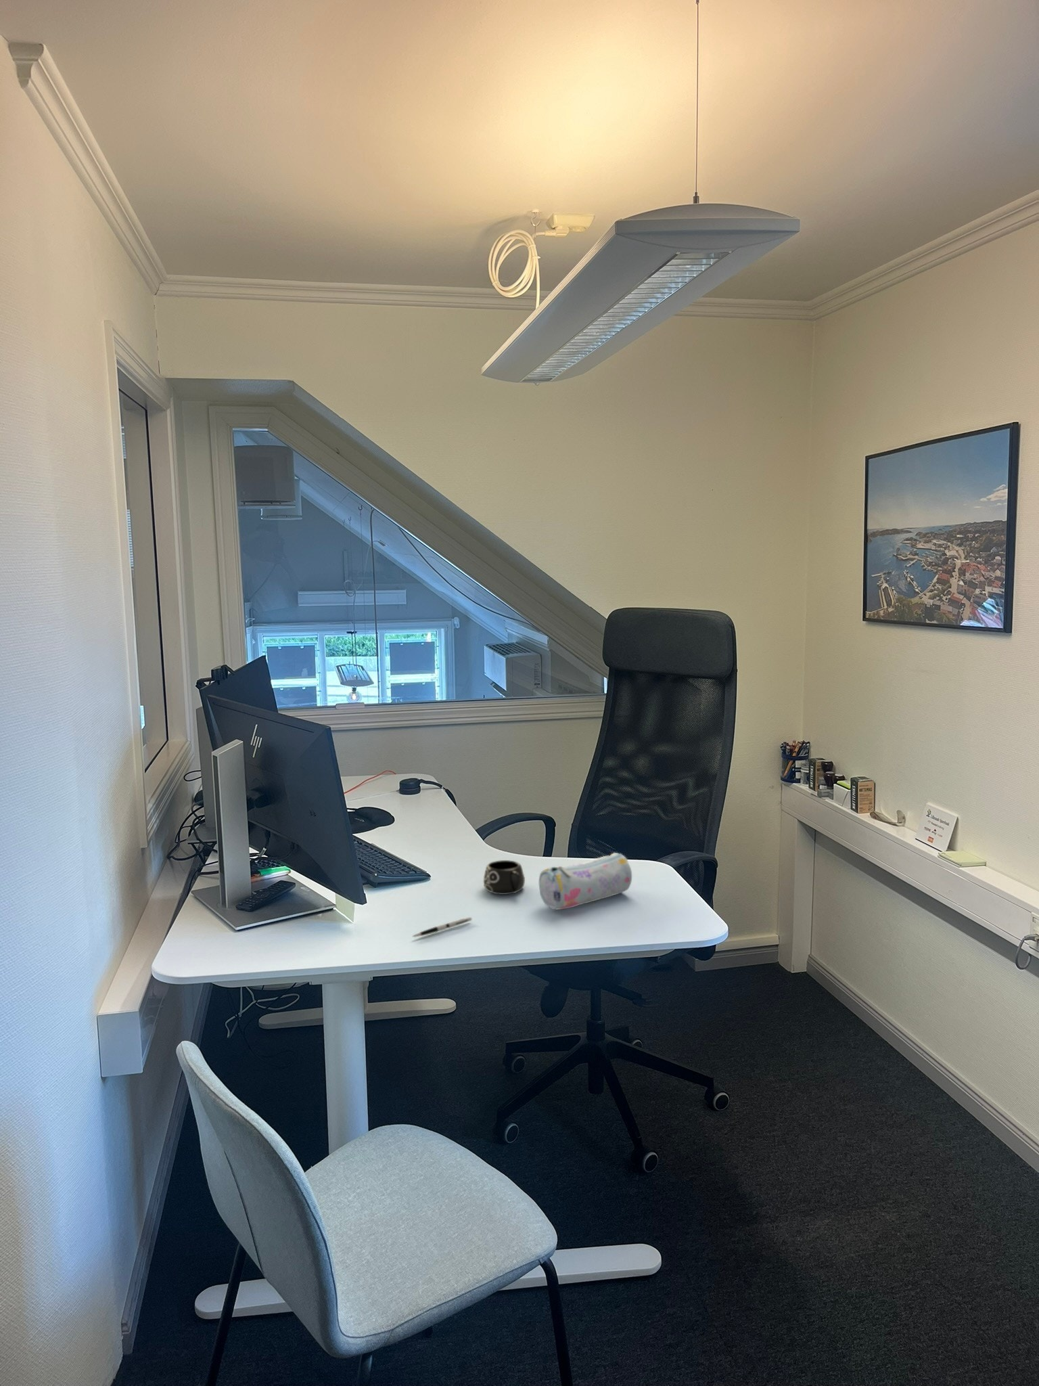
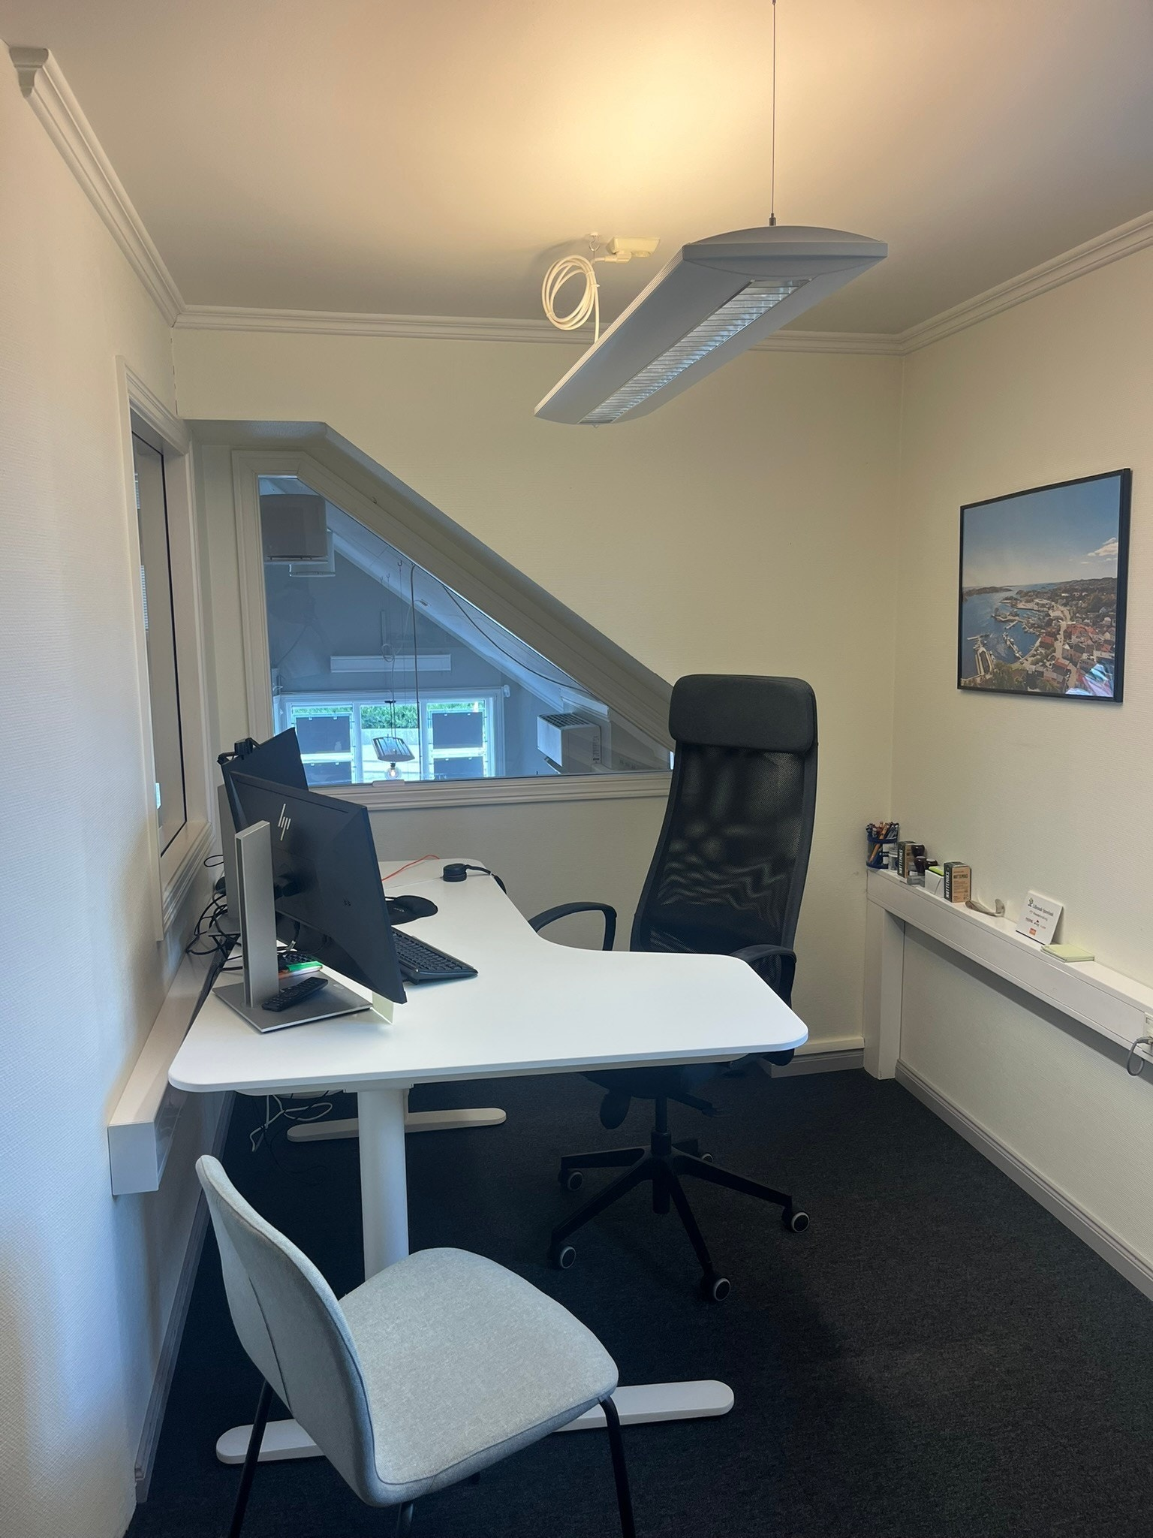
- pencil case [538,852,633,910]
- pen [411,917,473,937]
- mug [483,860,526,895]
